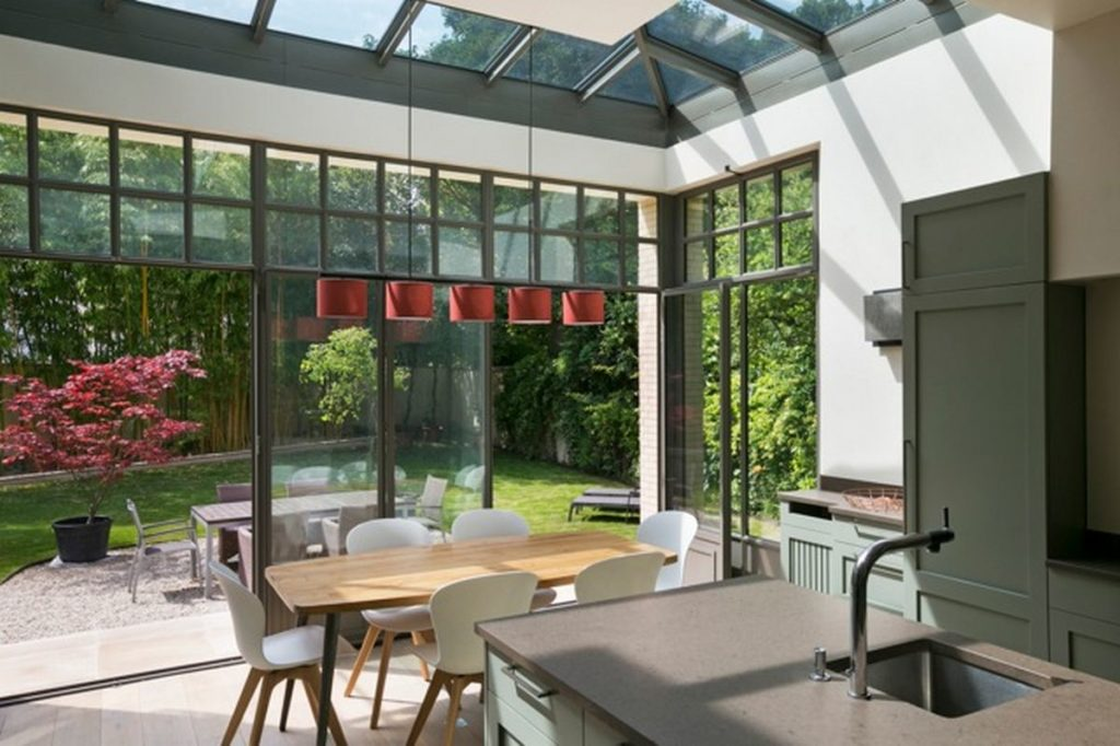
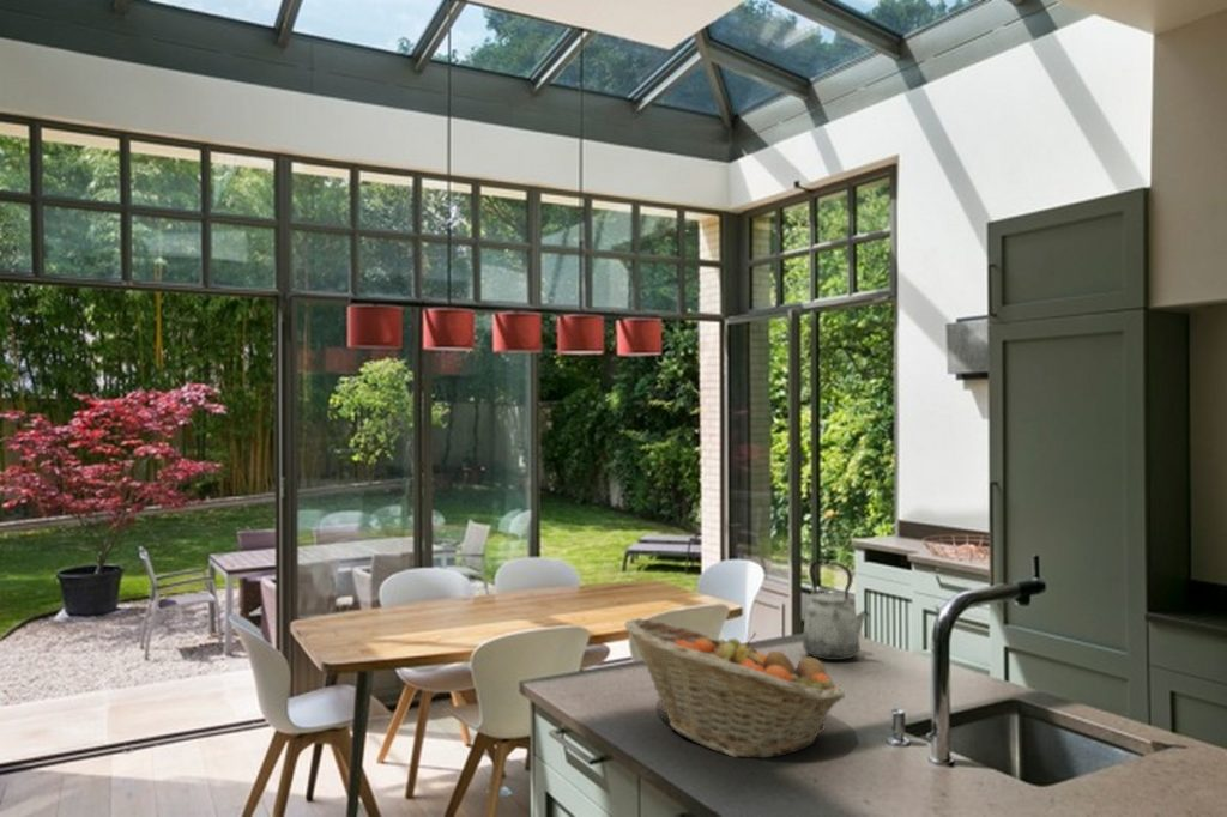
+ kettle [802,559,871,661]
+ fruit basket [623,617,846,759]
